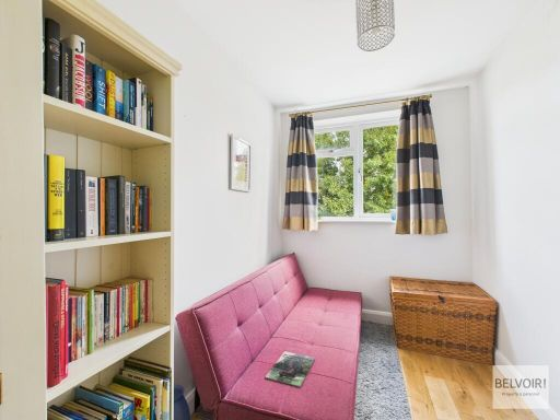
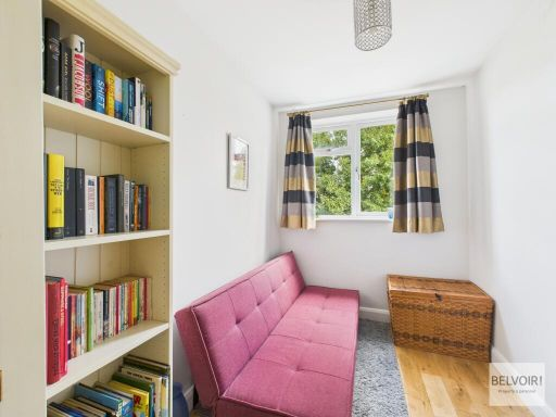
- magazine [264,350,316,388]
